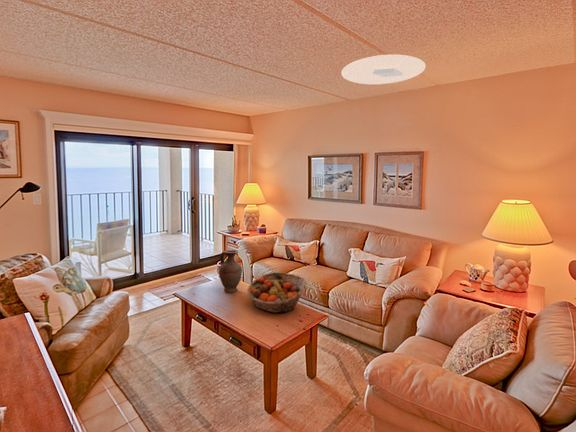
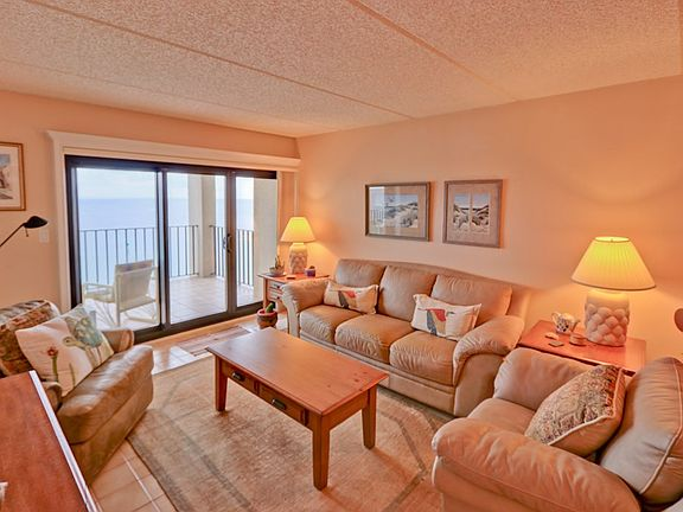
- ceiling light [341,54,427,85]
- fruit basket [246,271,308,314]
- vase [218,249,243,294]
